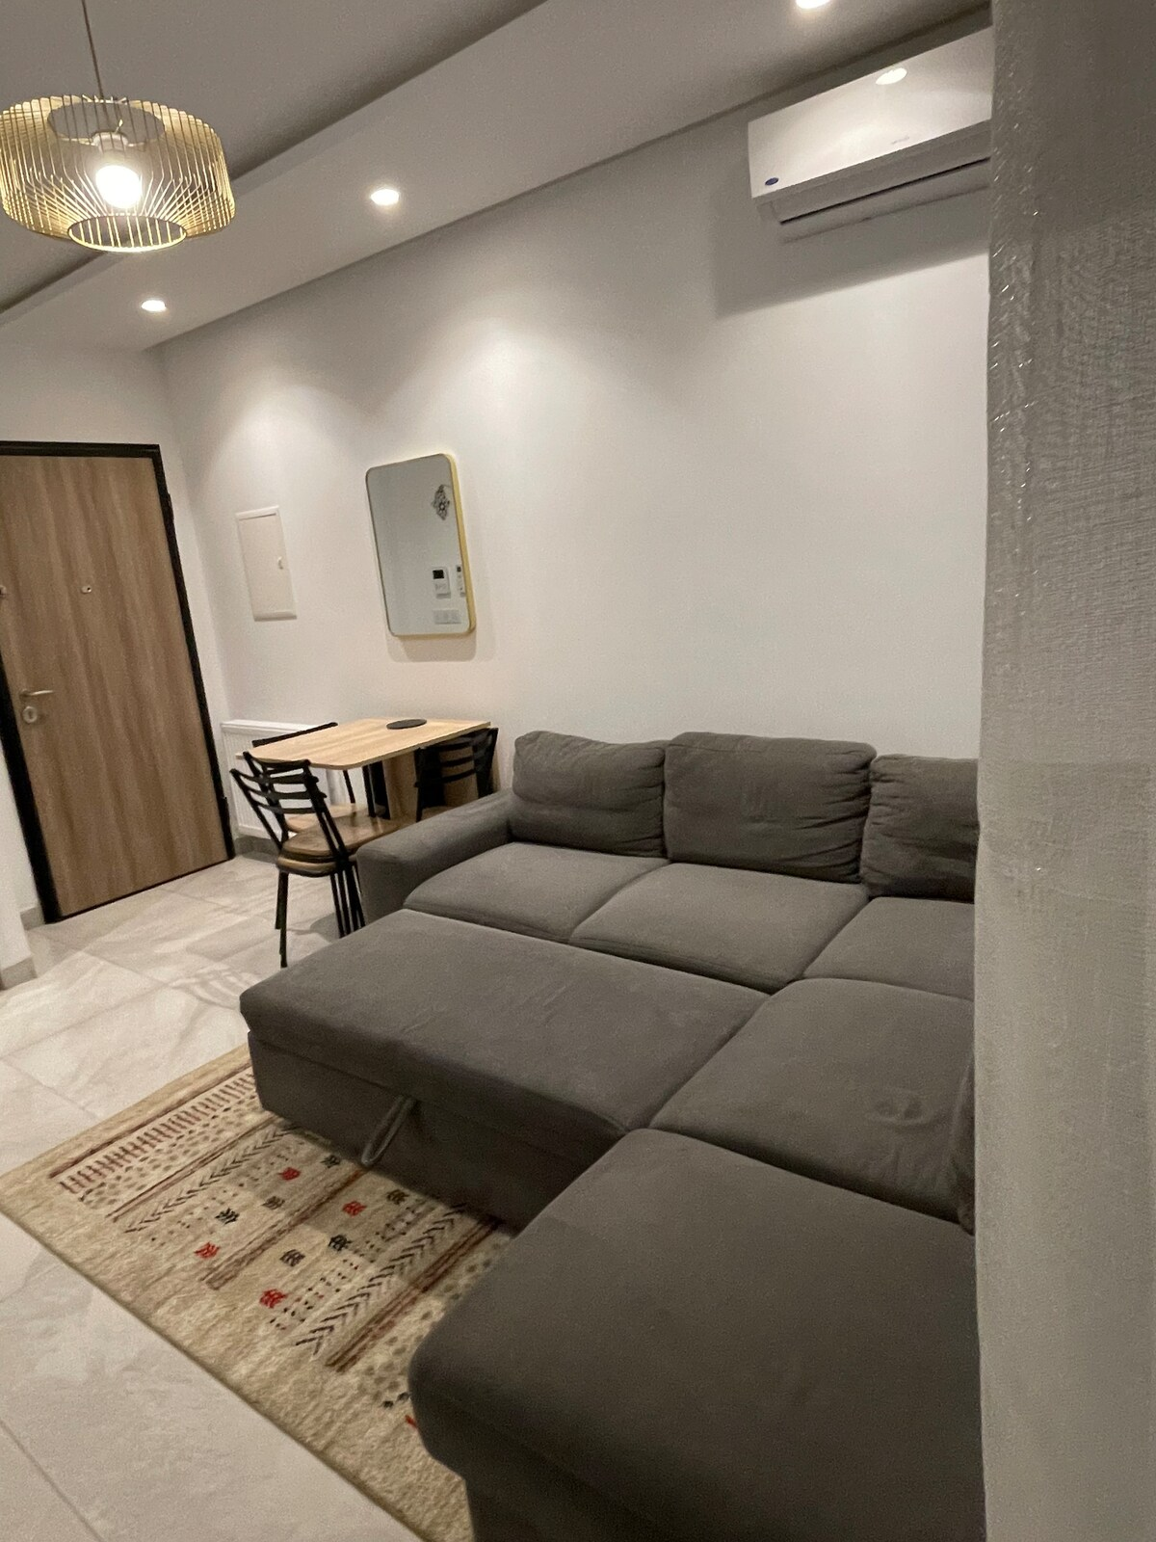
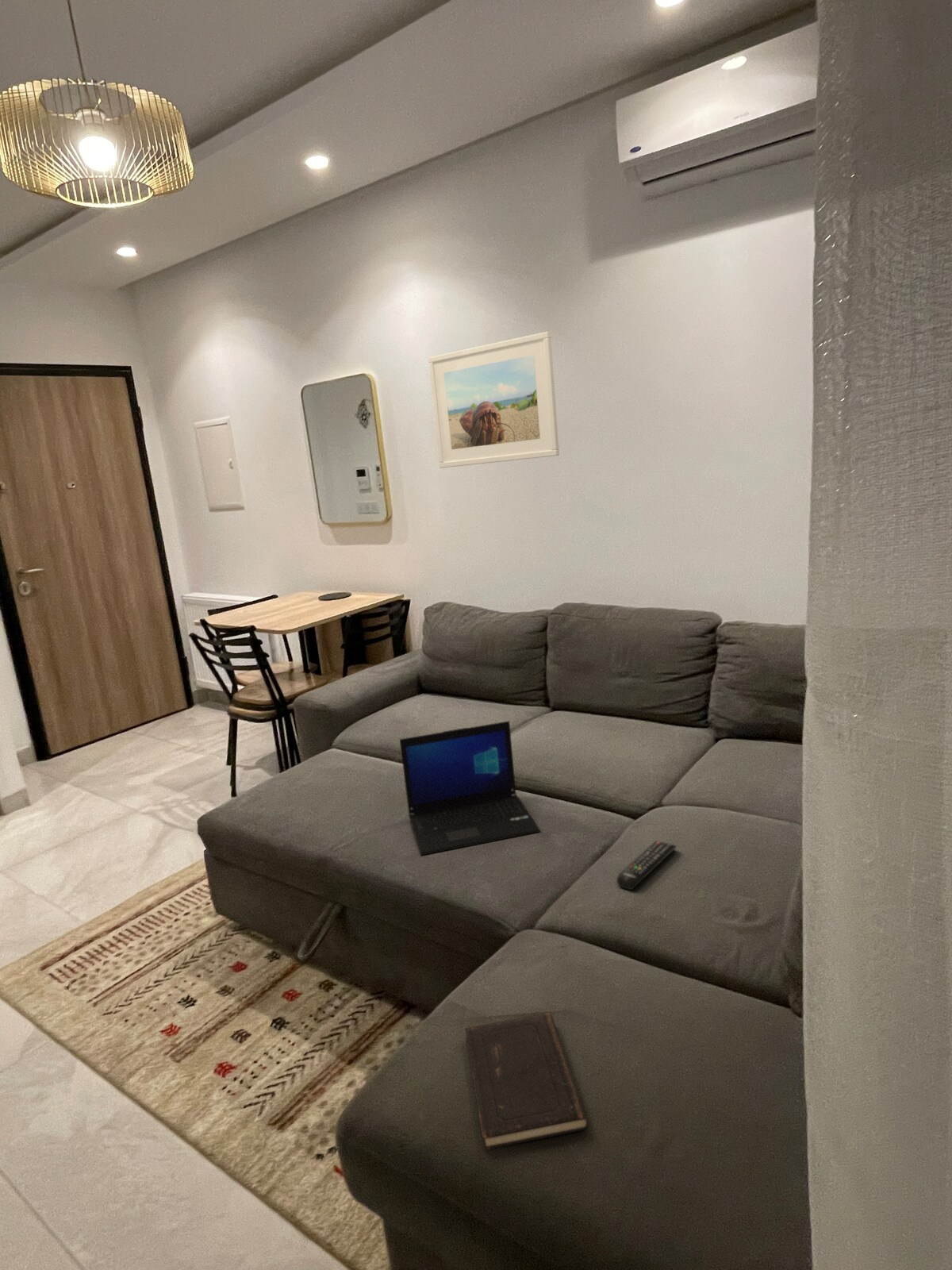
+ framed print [428,331,560,469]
+ laptop [399,720,541,856]
+ remote control [616,840,678,891]
+ hardcover book [464,1012,589,1151]
